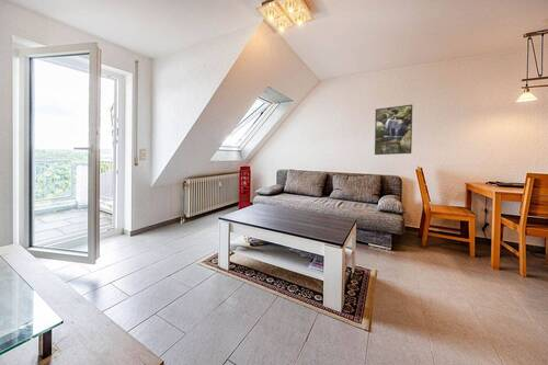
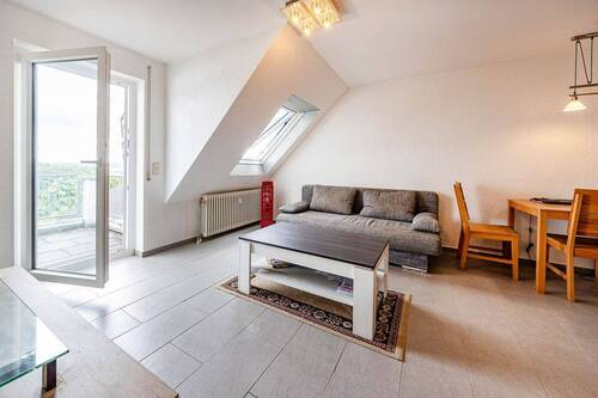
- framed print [374,103,413,156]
